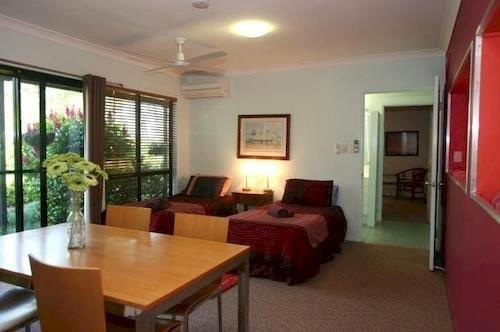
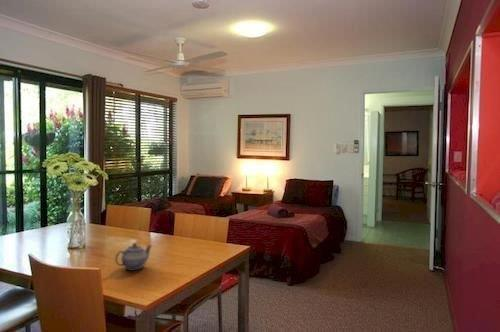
+ teapot [114,242,153,270]
